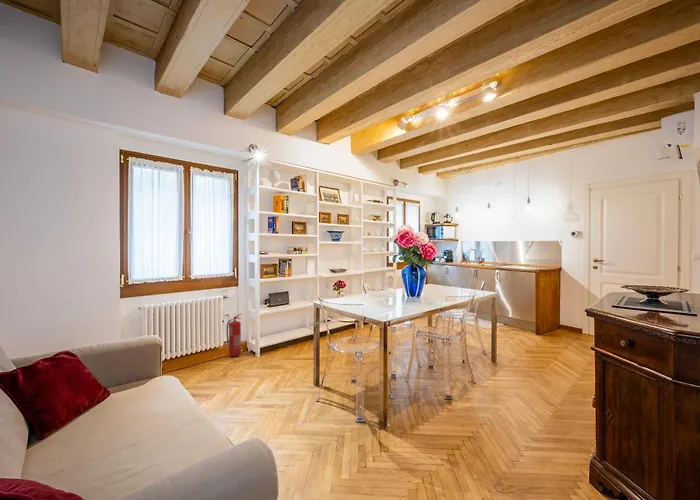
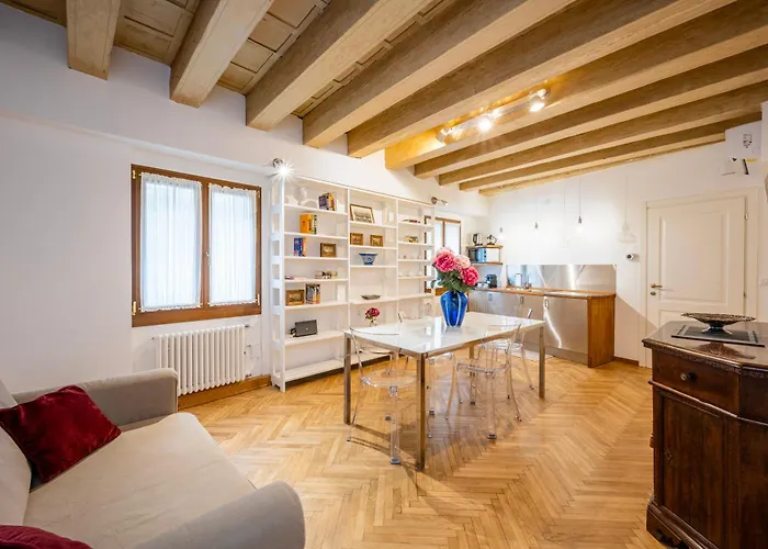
- fire extinguisher [225,313,243,358]
